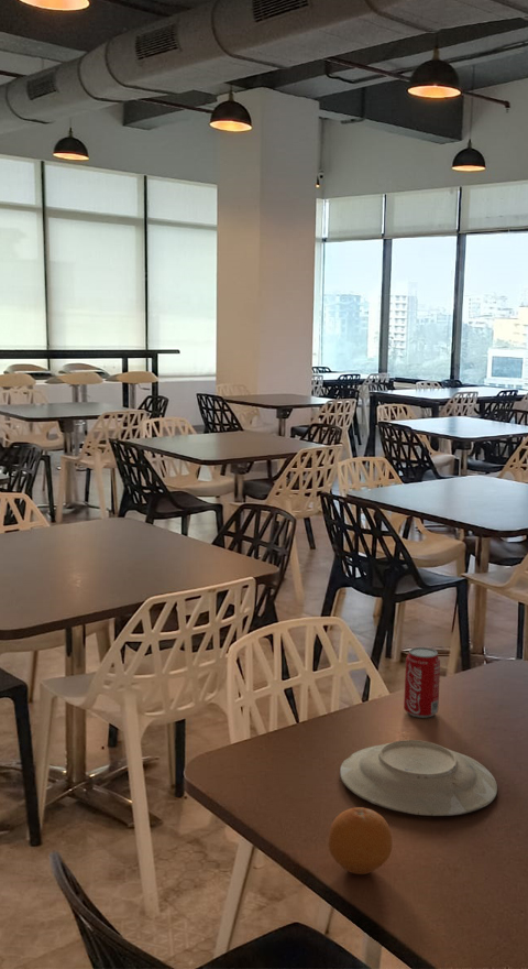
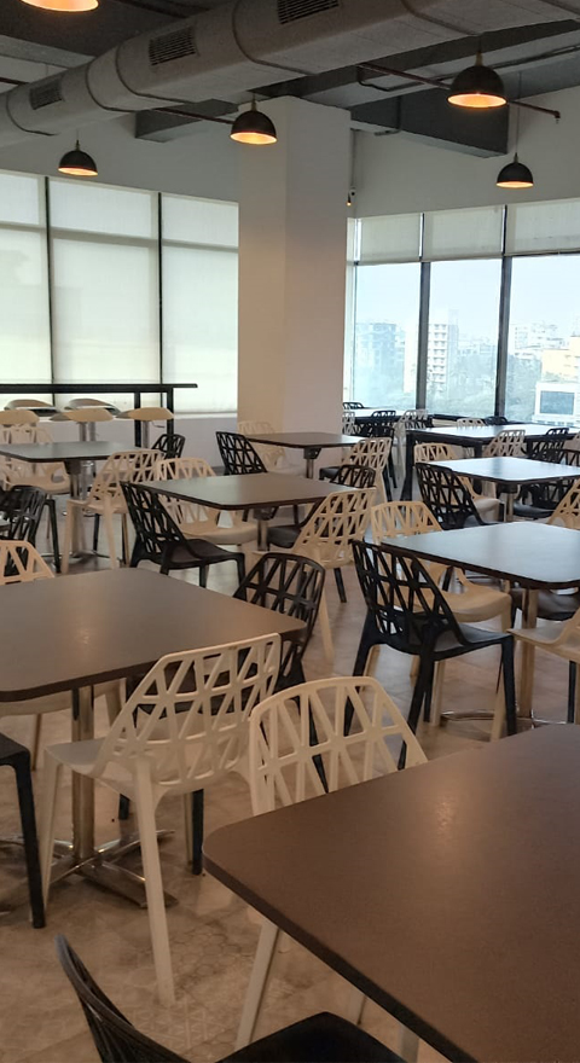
- fruit [328,806,393,875]
- plate [339,739,498,817]
- beverage can [403,646,441,719]
